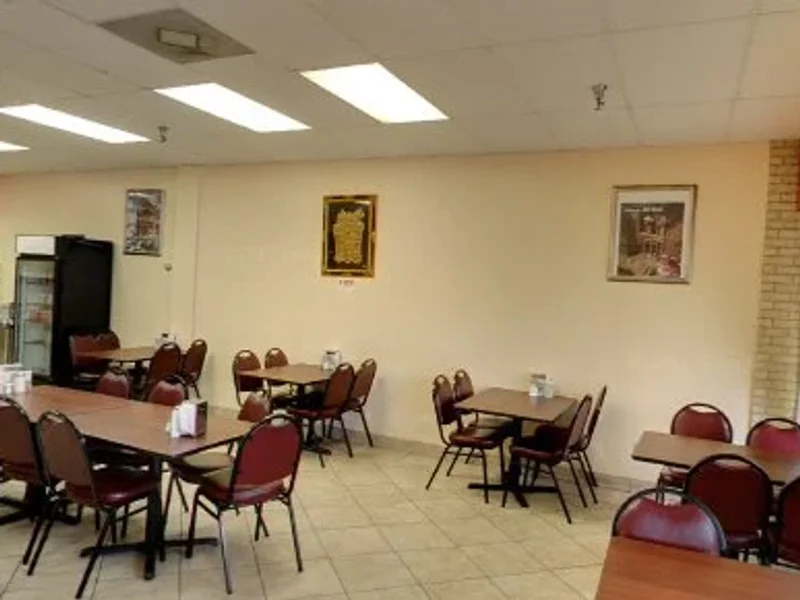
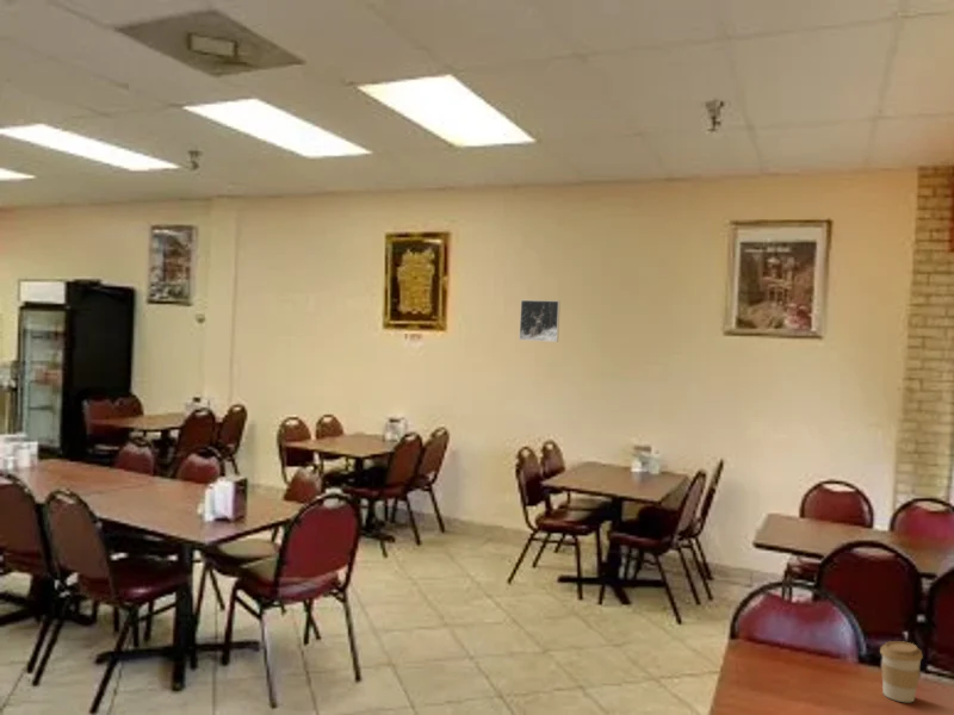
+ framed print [518,299,562,343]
+ coffee cup [879,640,924,703]
